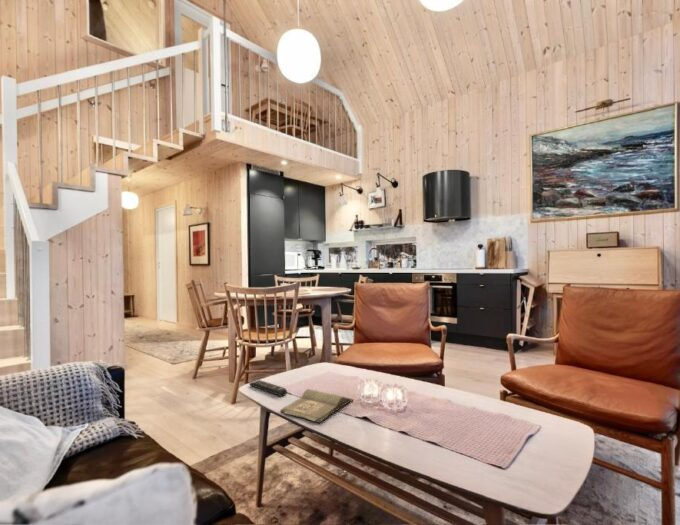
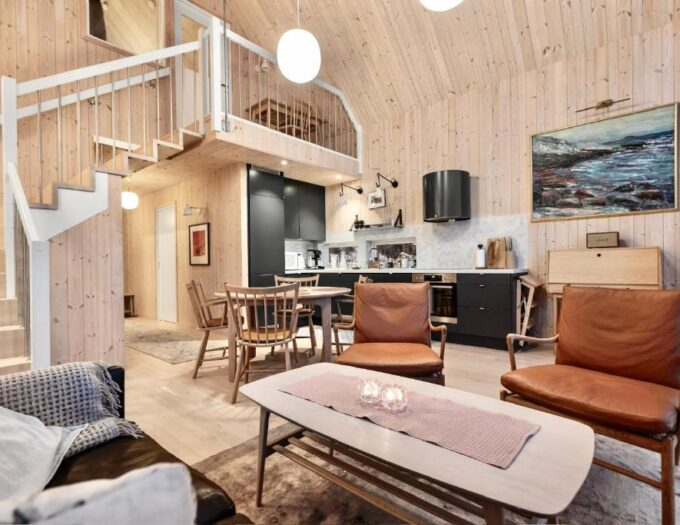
- remote control [248,379,288,397]
- hardback book [279,388,354,424]
